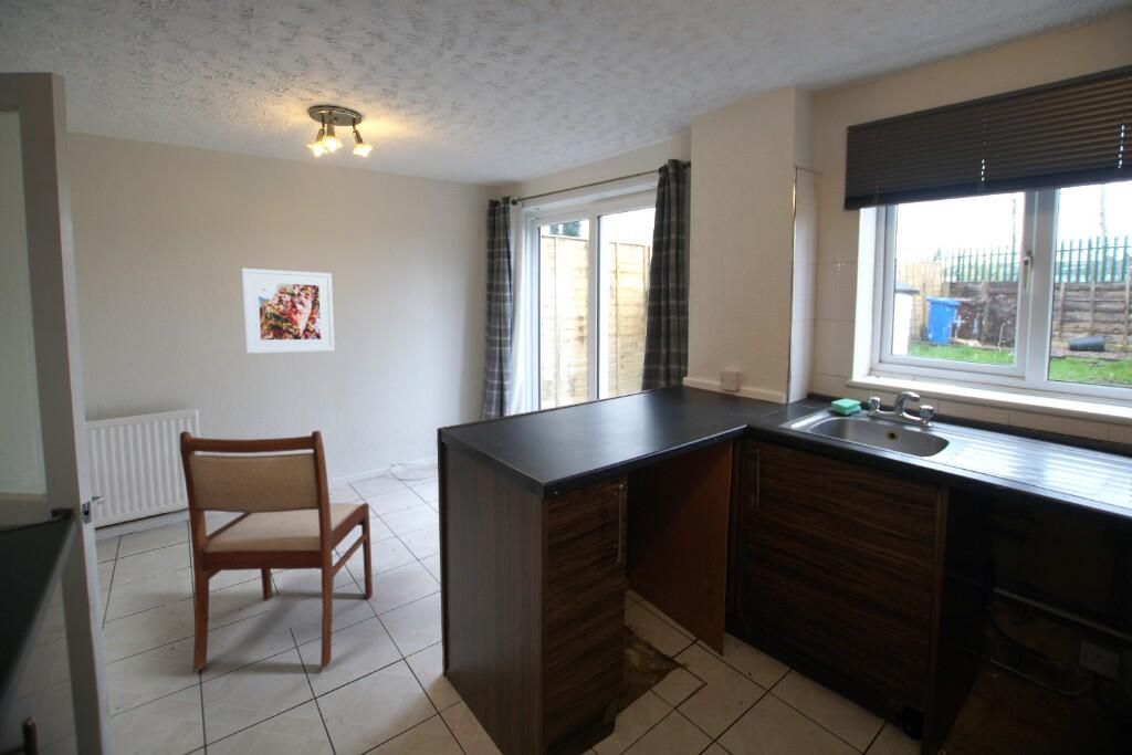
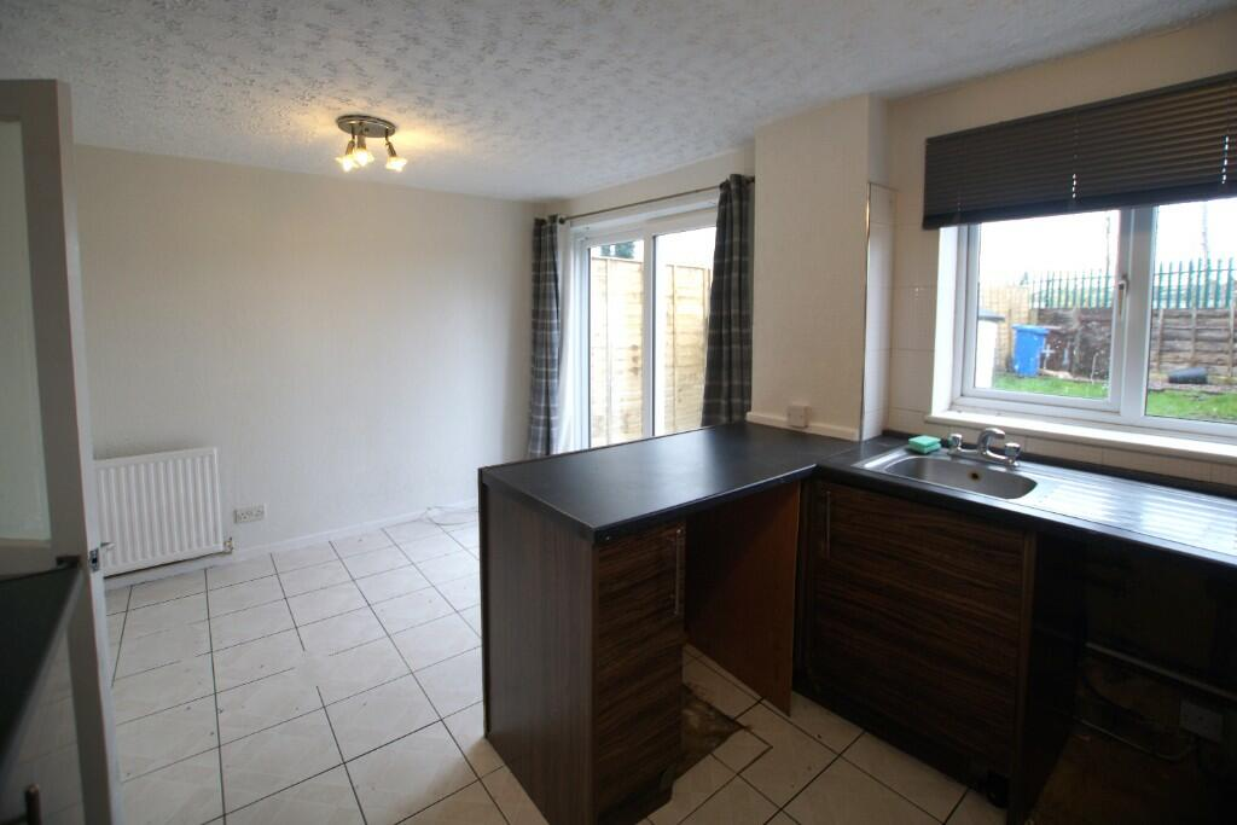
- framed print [240,268,336,355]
- dining chair [179,430,374,672]
